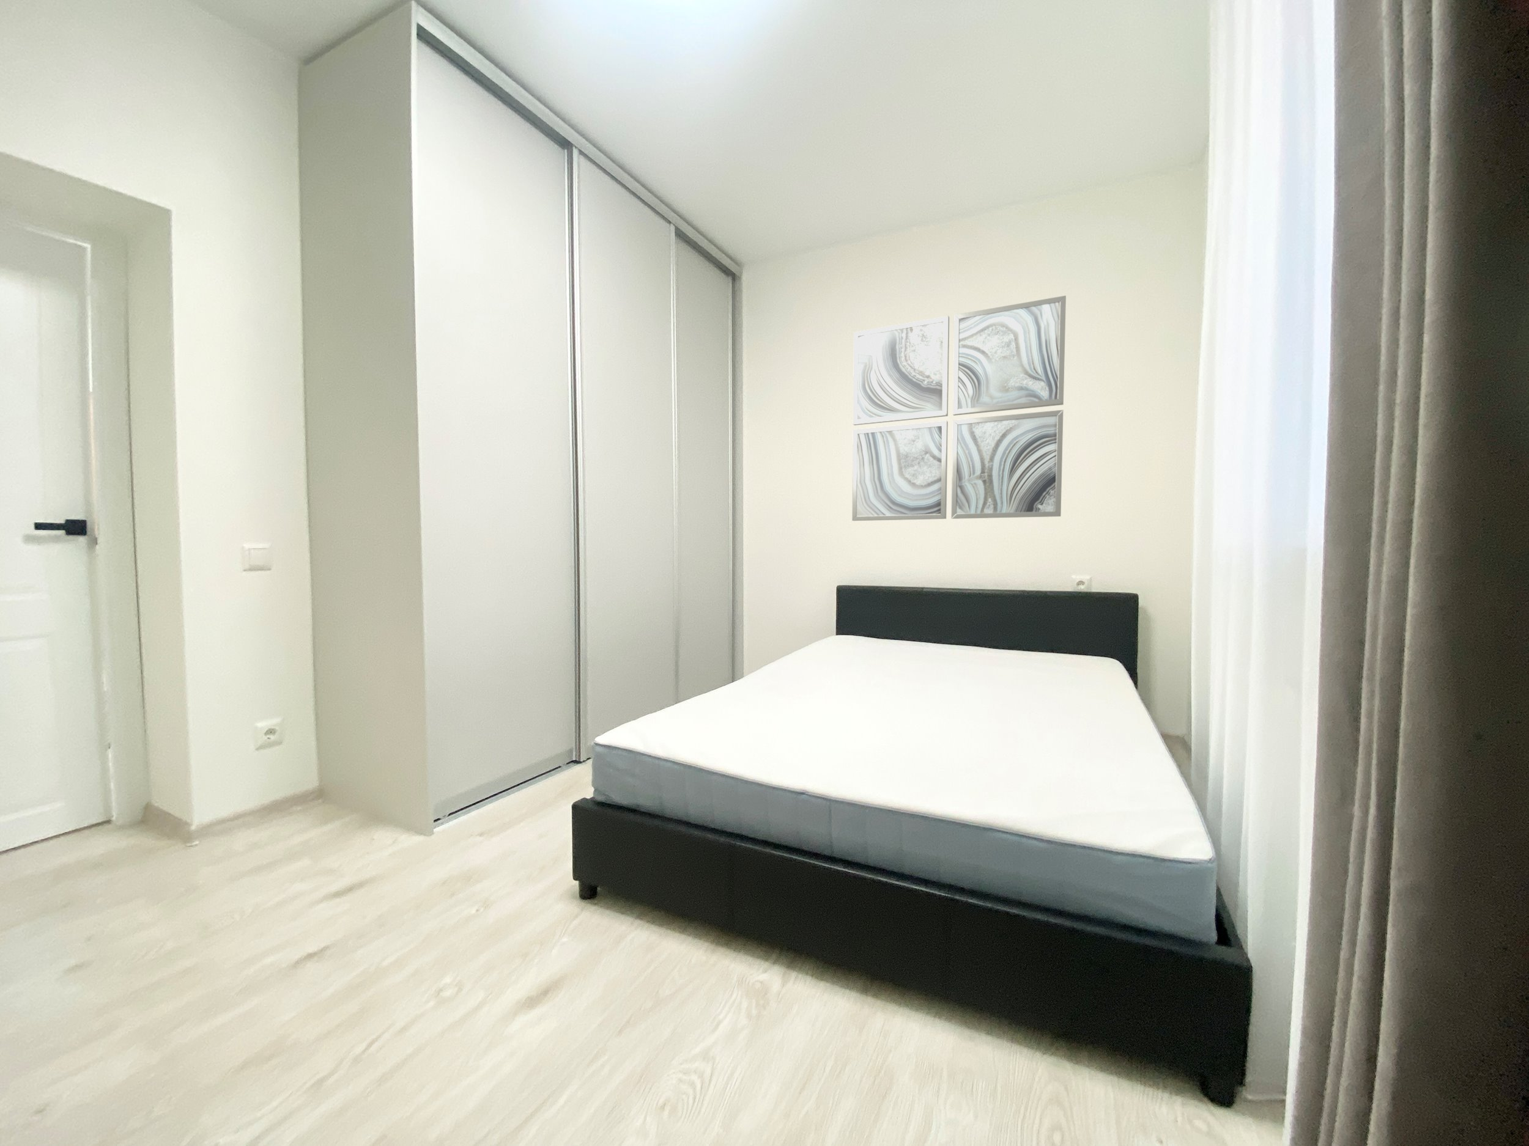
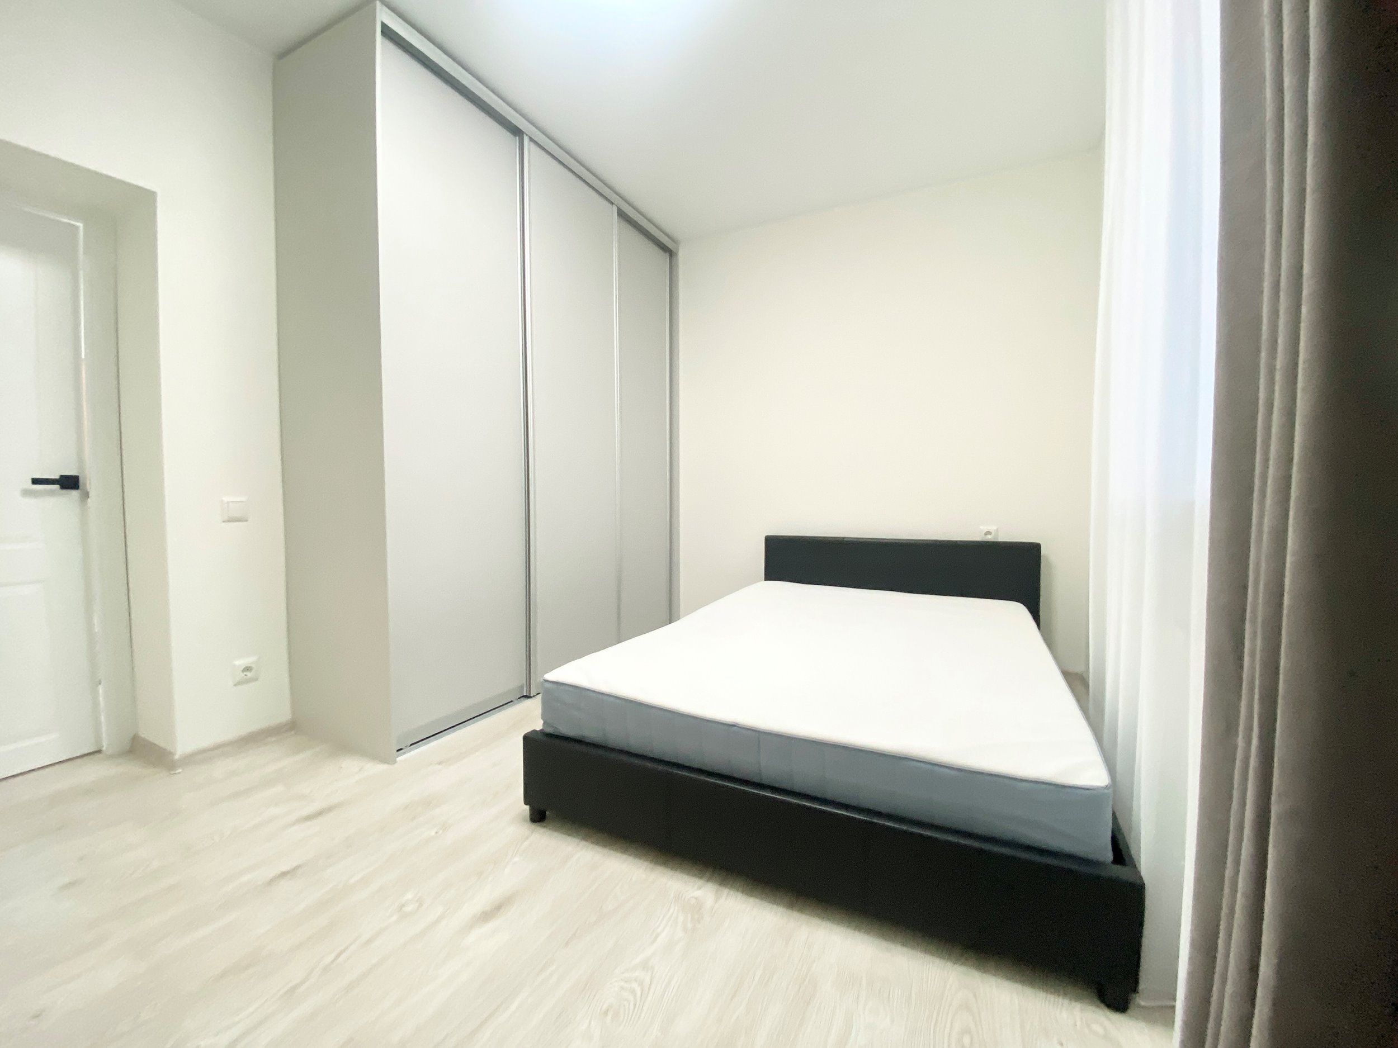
- wall art [851,295,1067,521]
